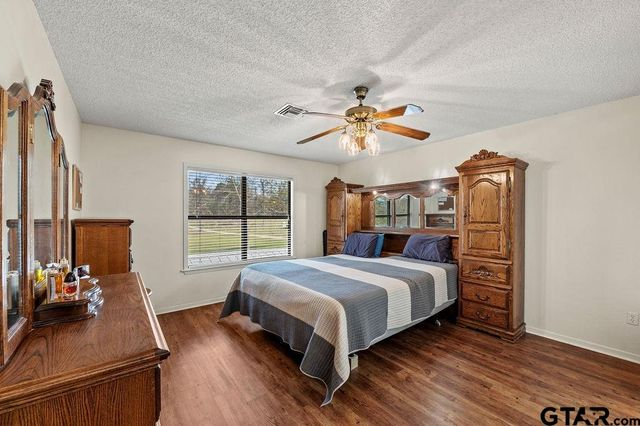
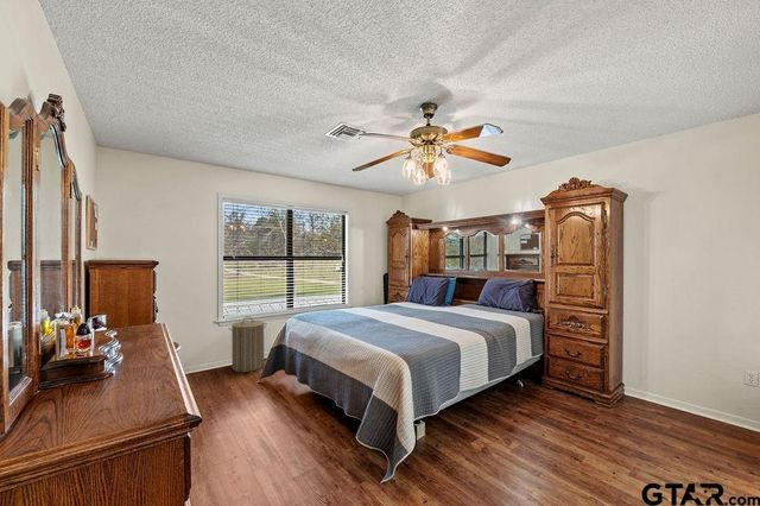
+ laundry hamper [227,316,268,373]
